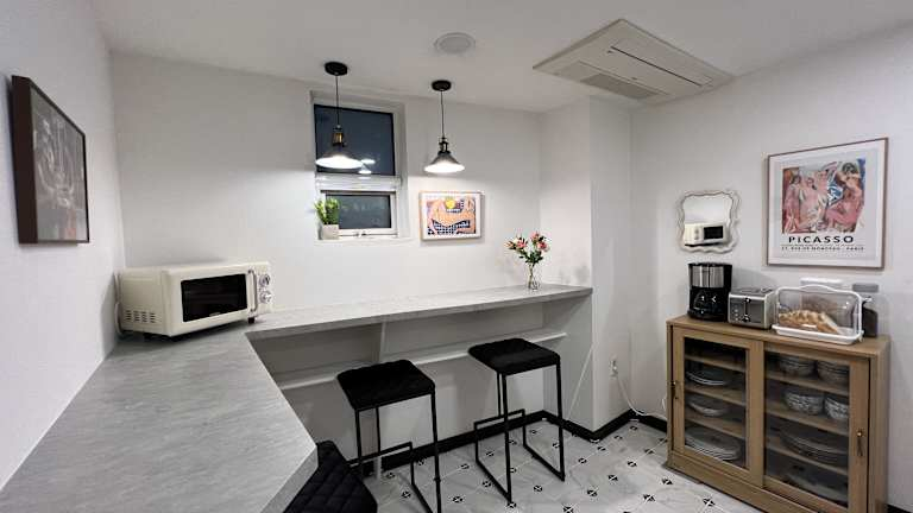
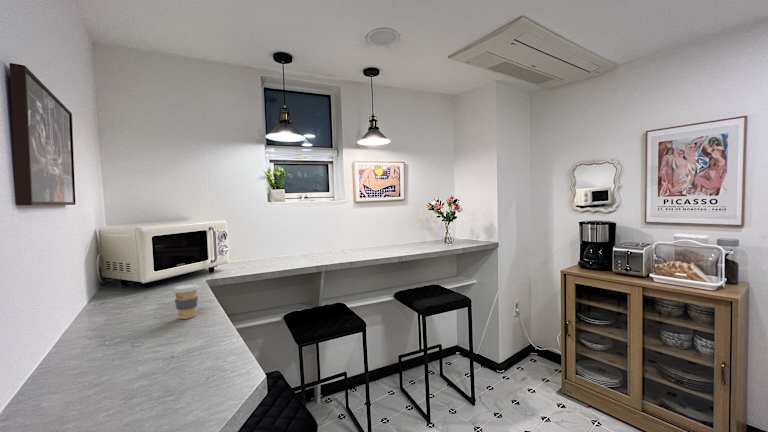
+ coffee cup [172,283,200,320]
